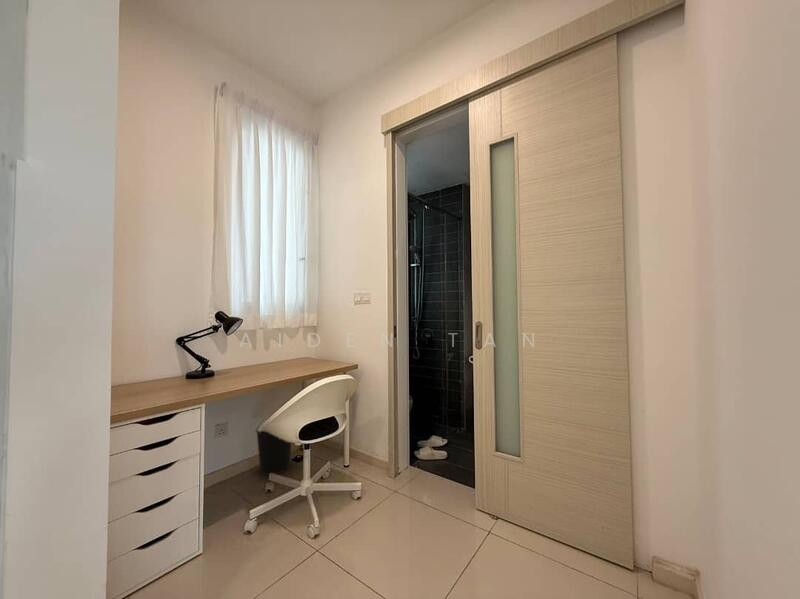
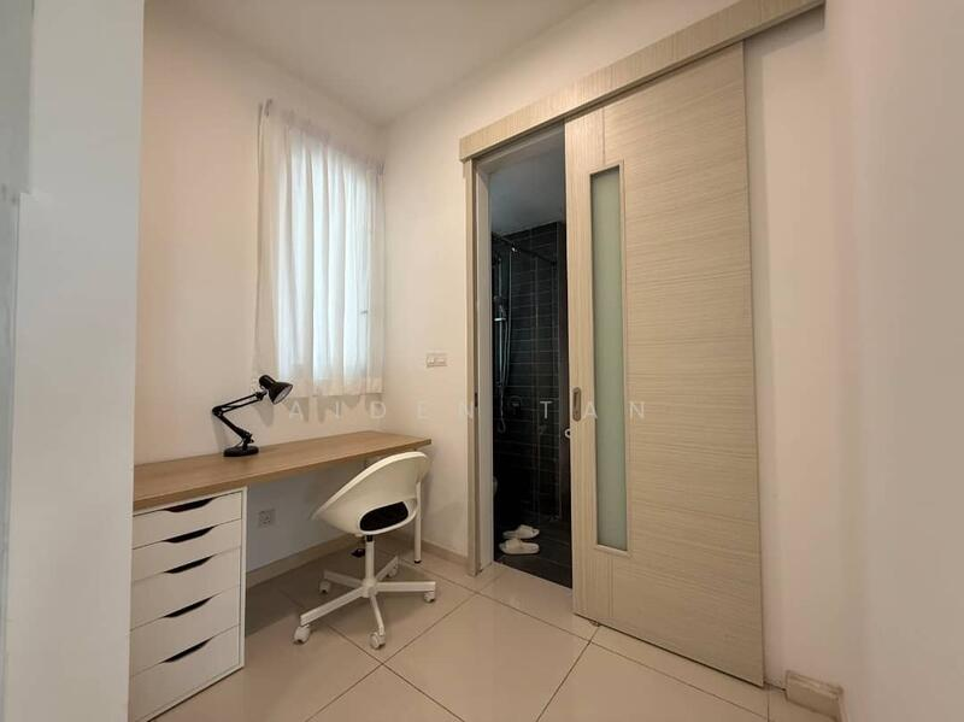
- wastebasket [255,428,292,477]
